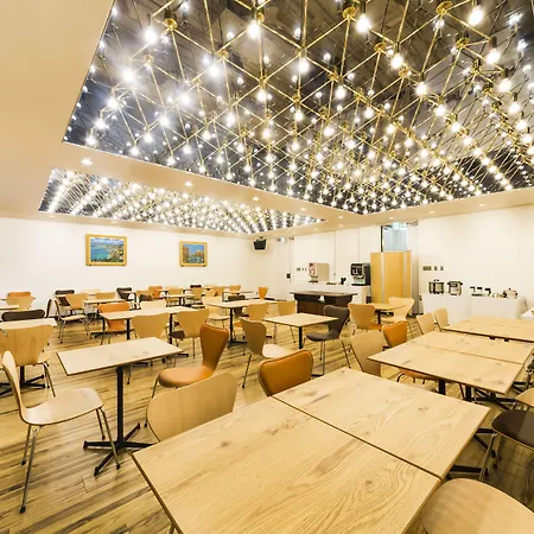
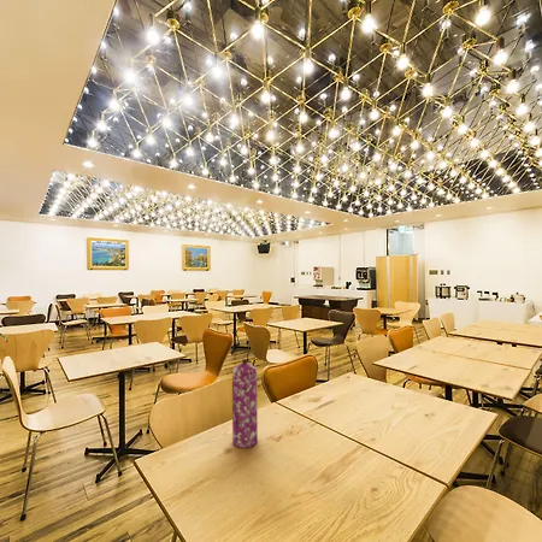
+ gas cylinder [231,358,259,449]
